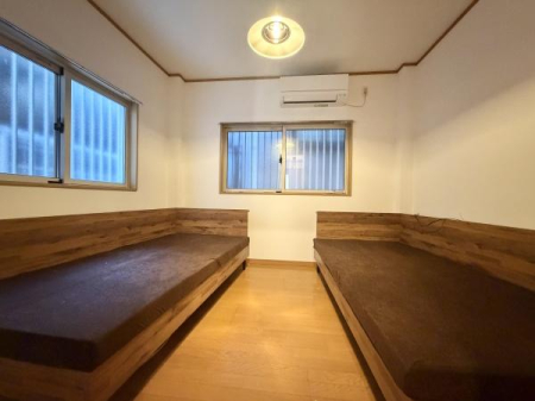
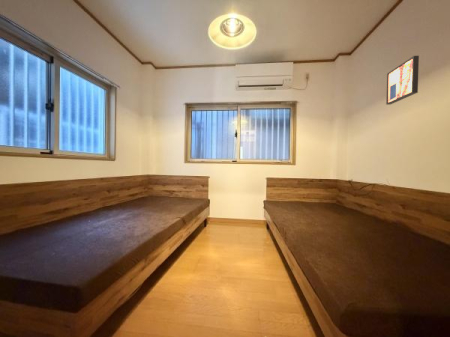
+ wall art [385,55,420,106]
